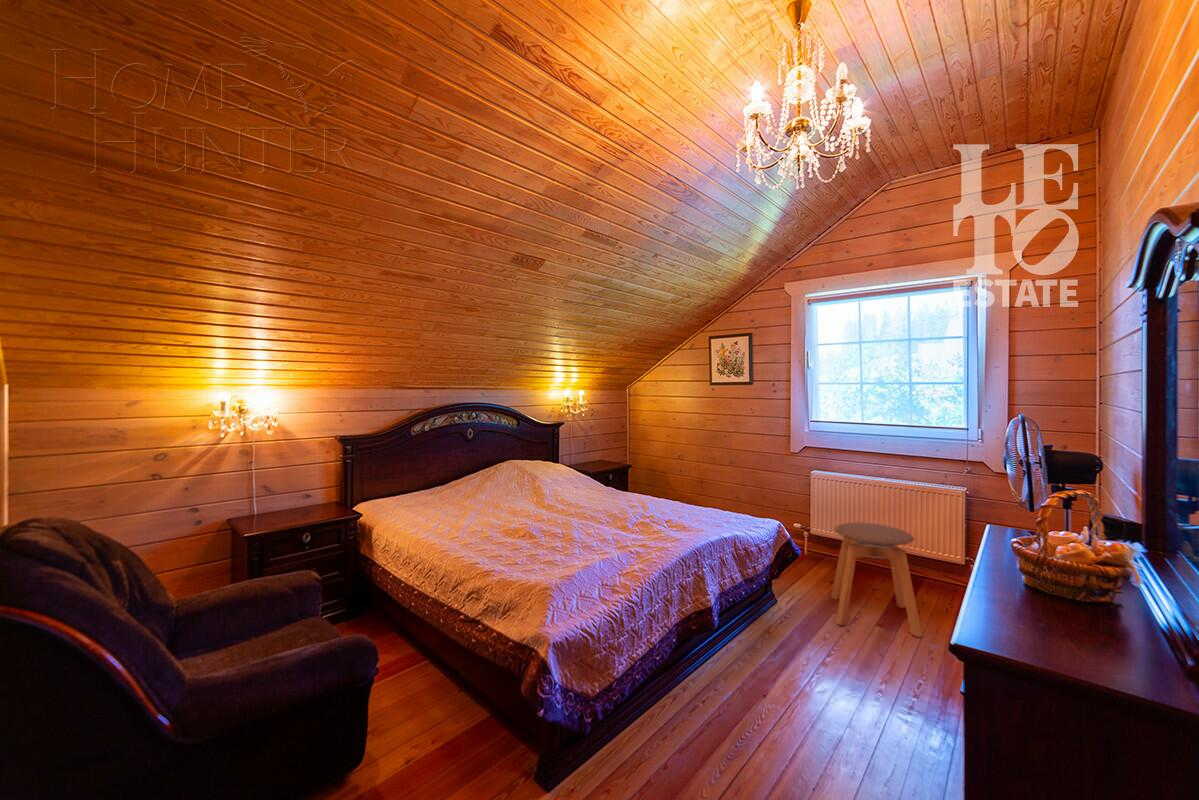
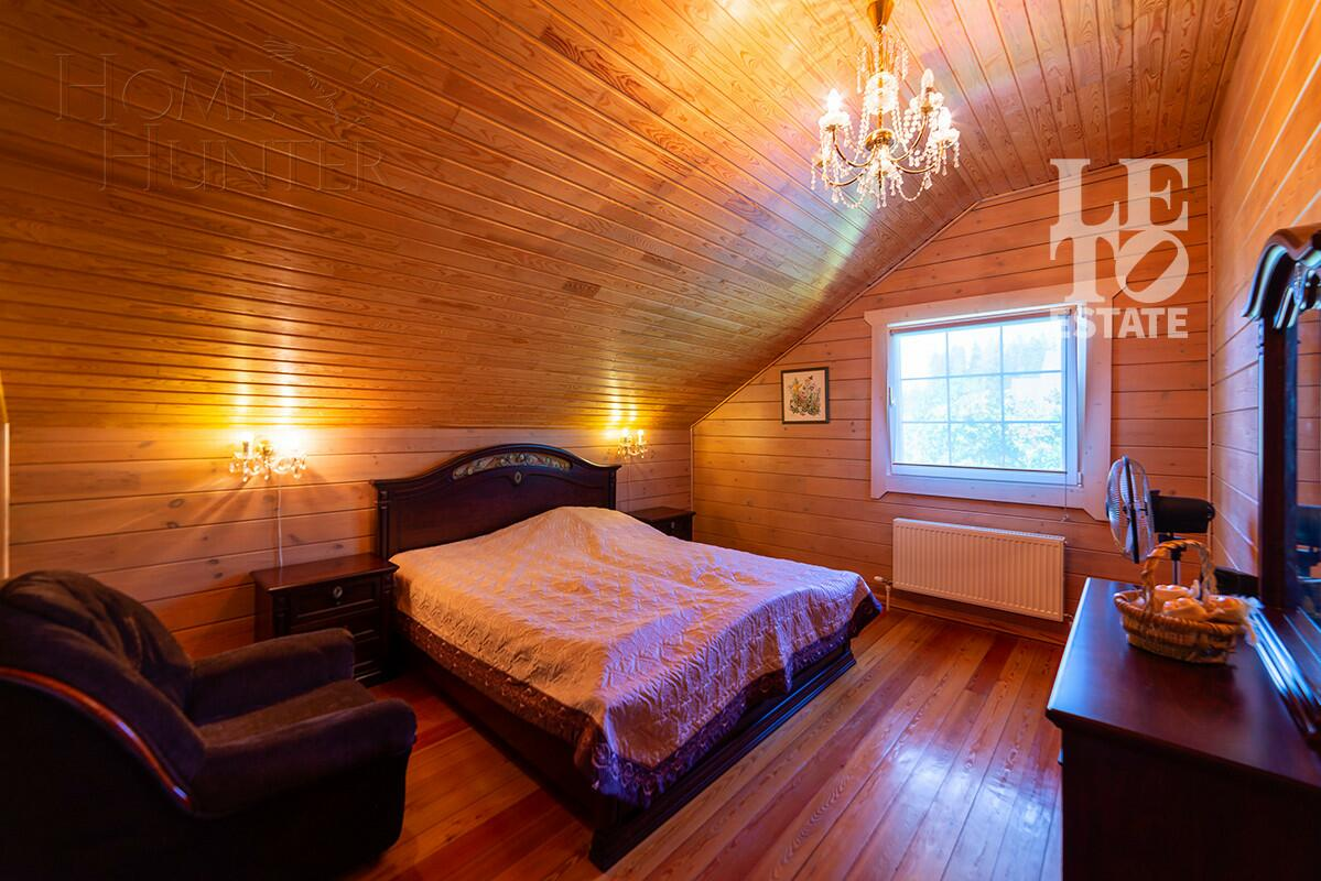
- stool [830,522,923,638]
